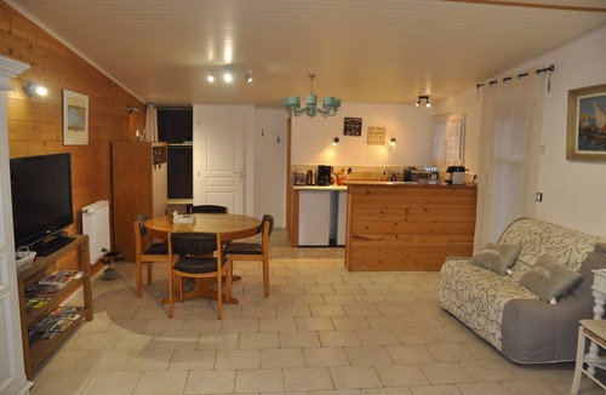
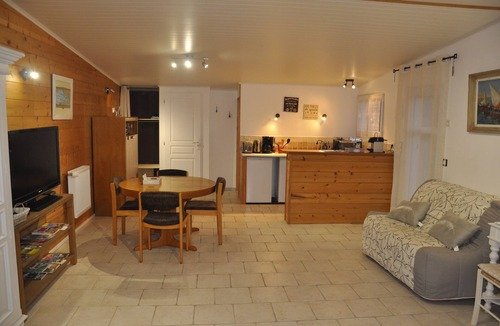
- potted plant [97,247,127,281]
- chandelier [281,73,342,119]
